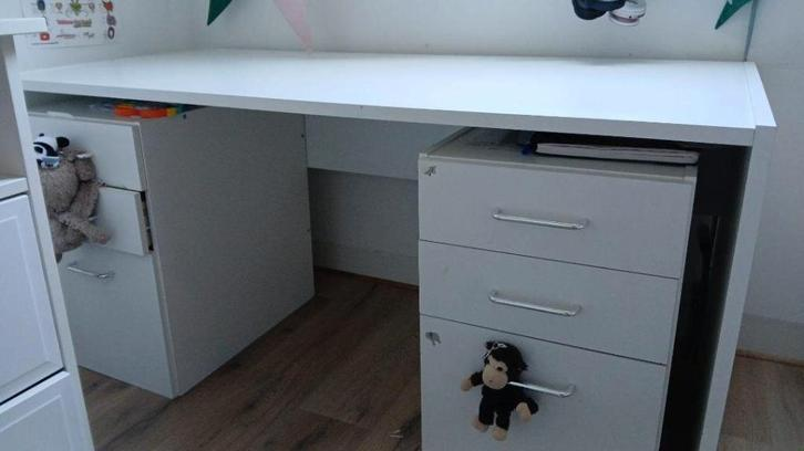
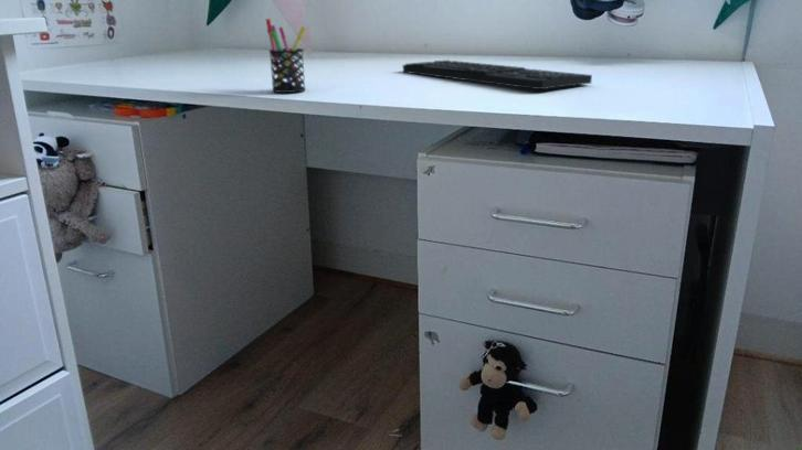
+ keyboard [401,60,593,90]
+ pen holder [265,18,307,94]
